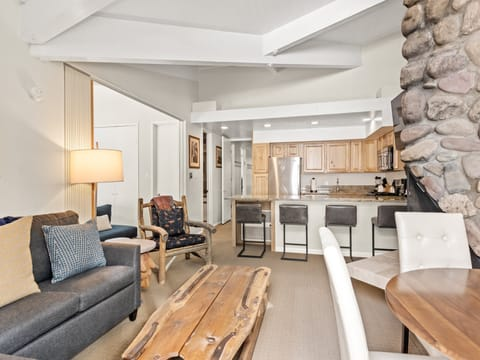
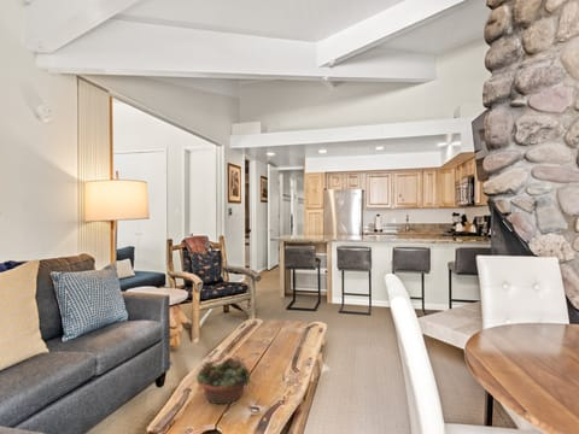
+ succulent planter [195,354,256,405]
